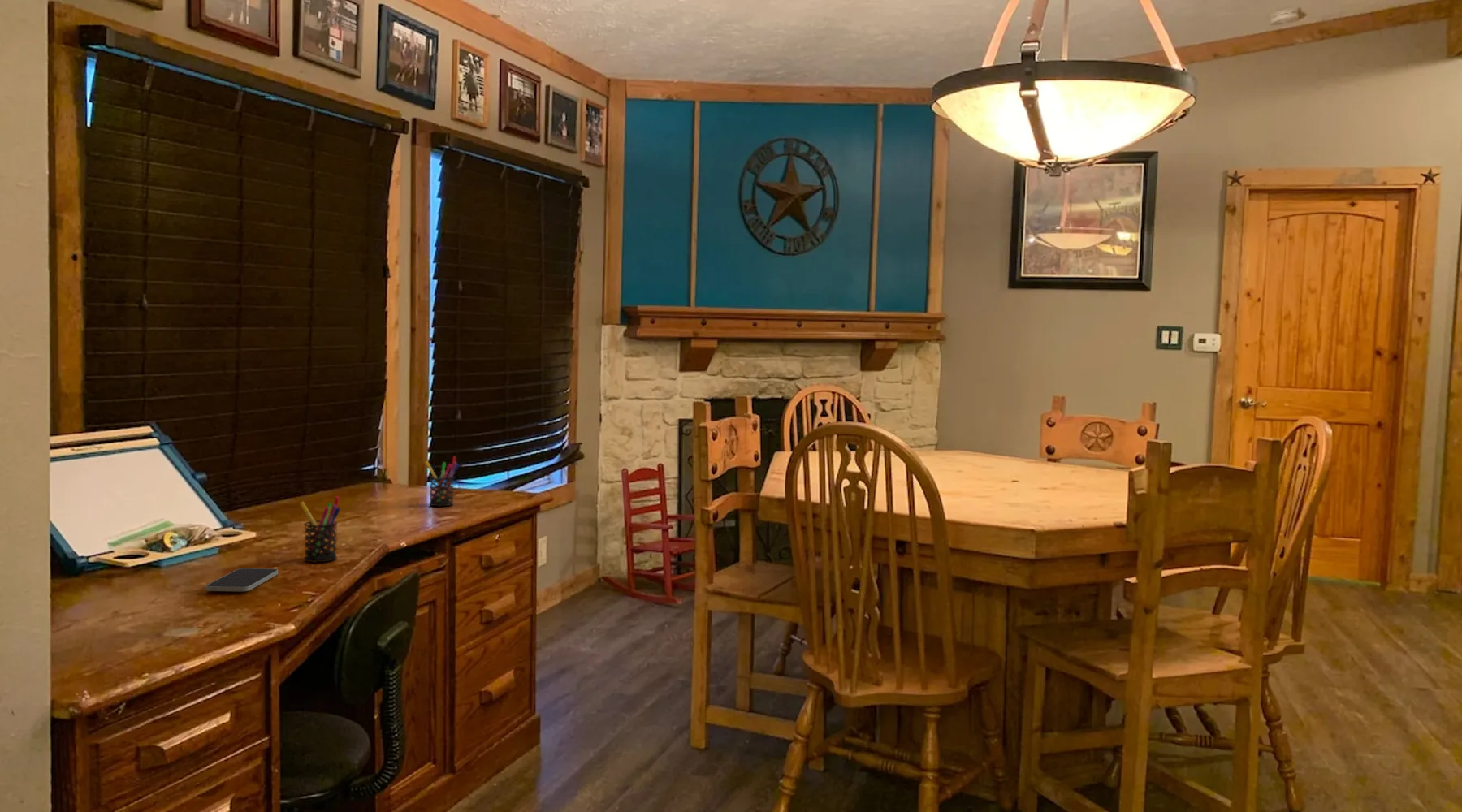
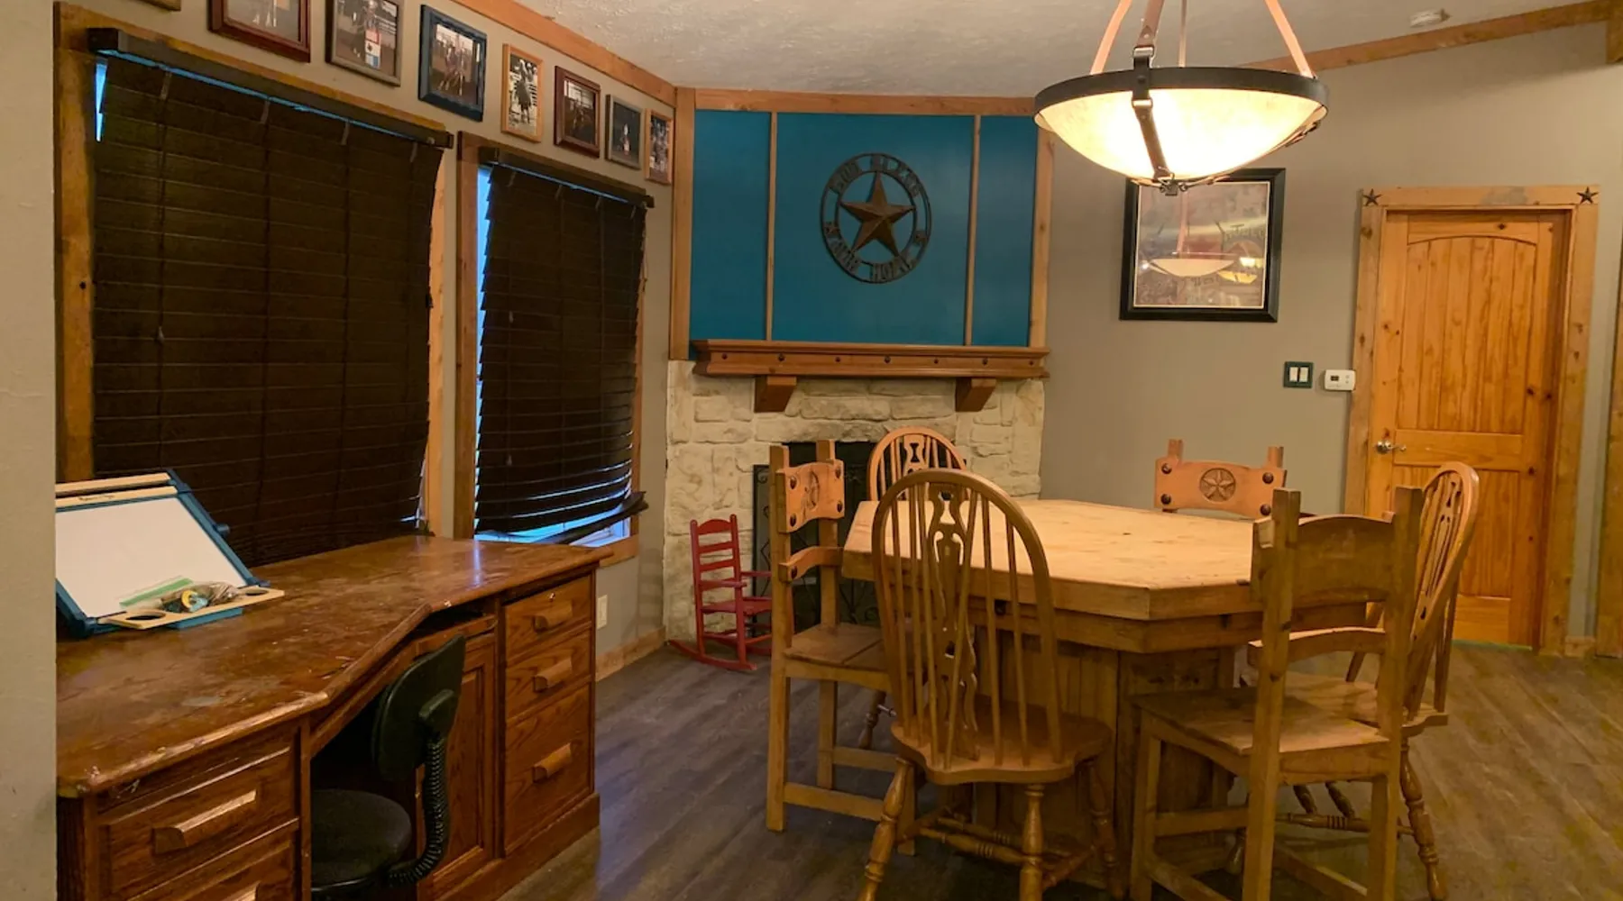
- pen holder [424,456,460,507]
- pen holder [299,495,341,563]
- smartphone [205,568,279,592]
